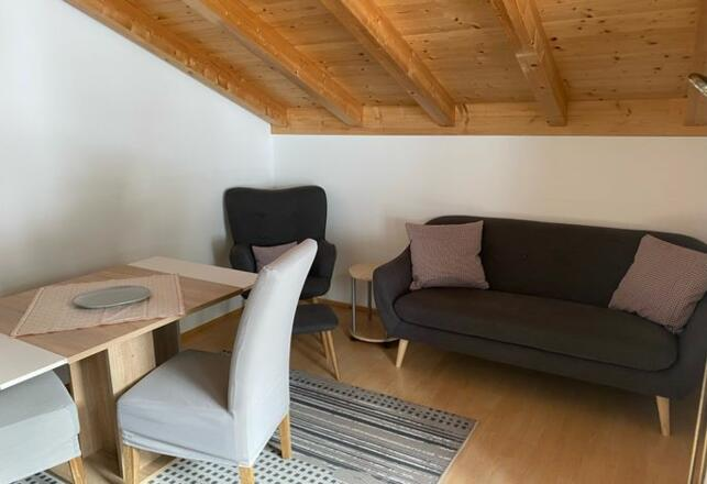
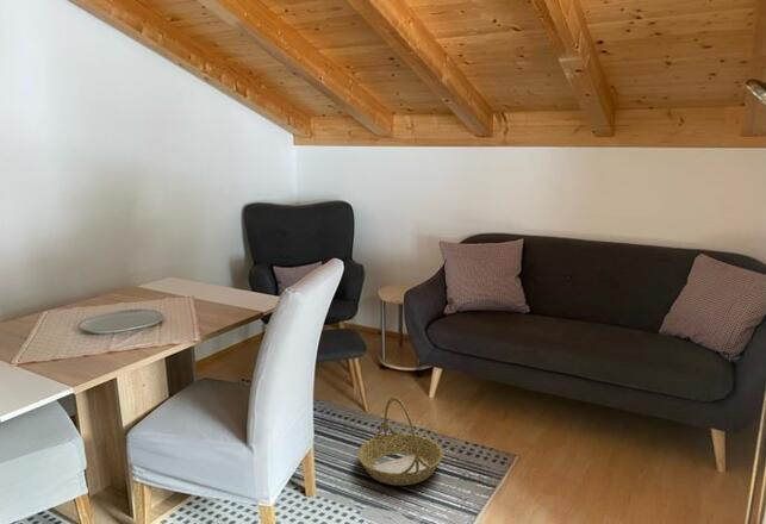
+ basket [356,395,444,486]
